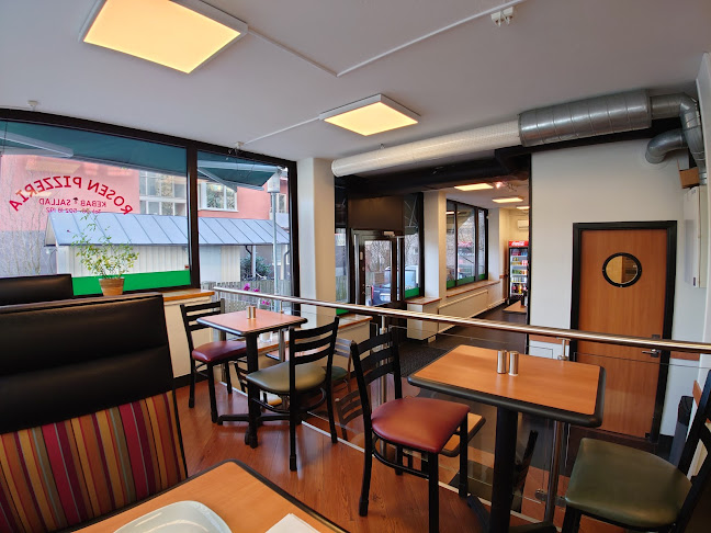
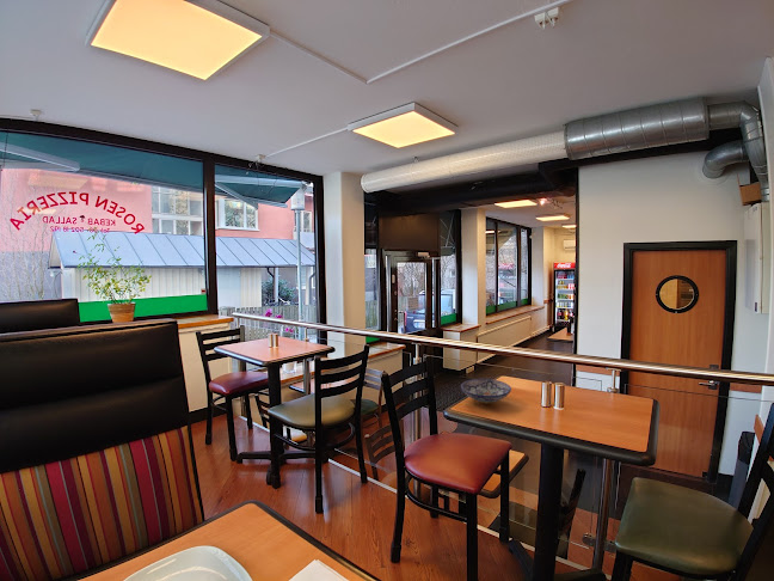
+ bowl [460,378,512,405]
